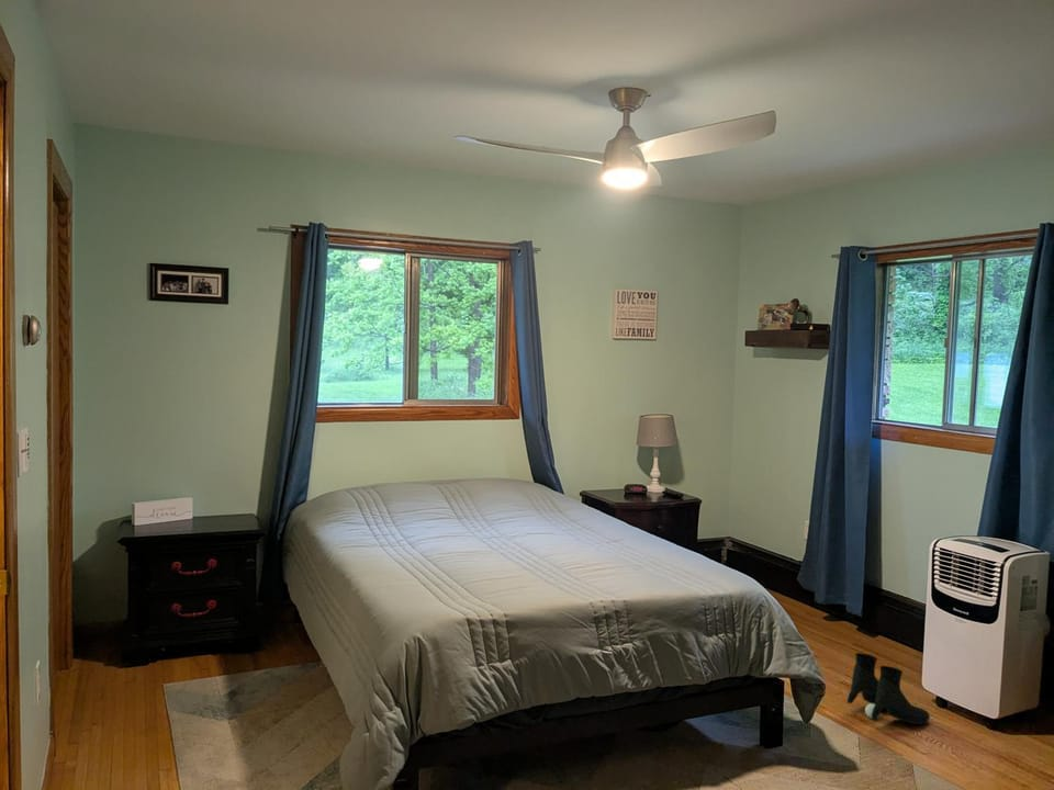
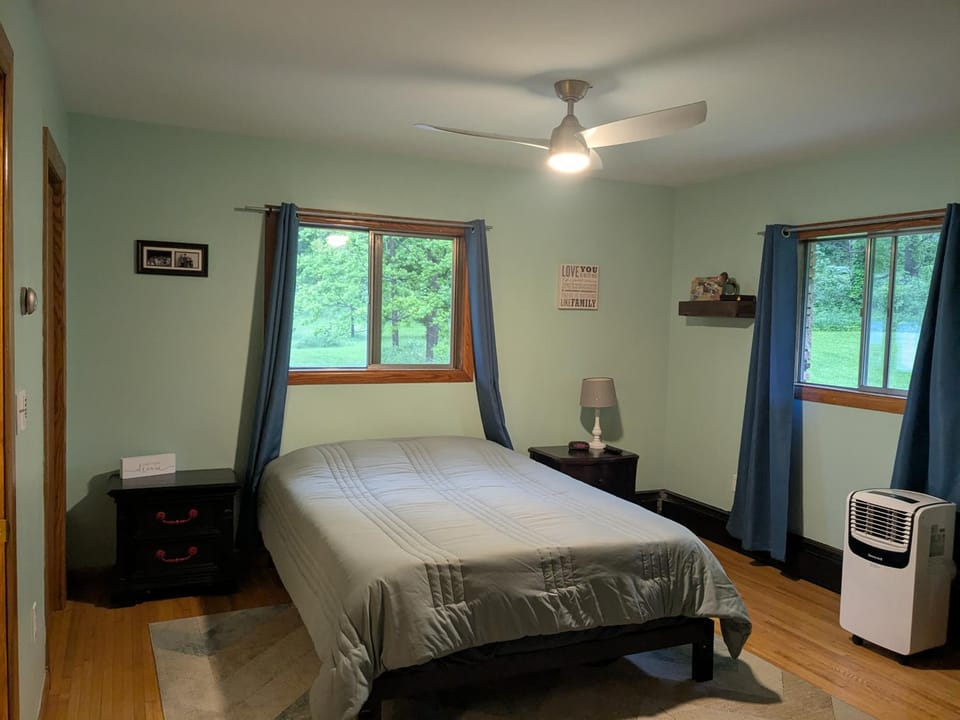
- boots [846,652,931,725]
